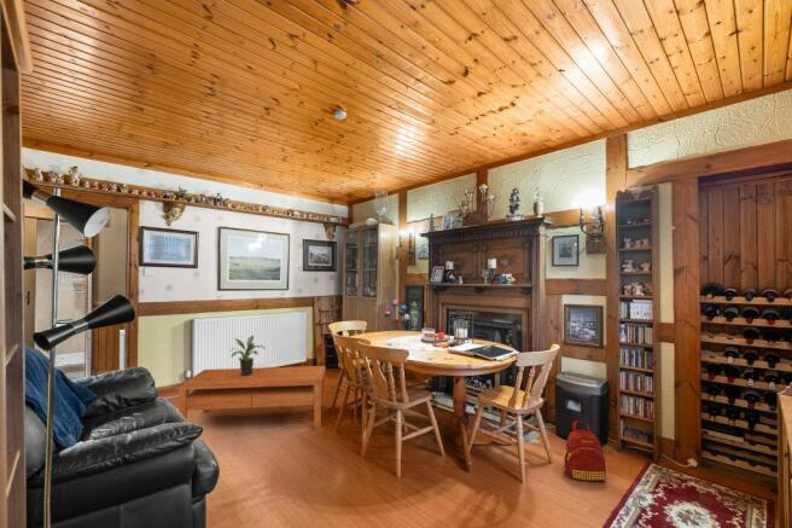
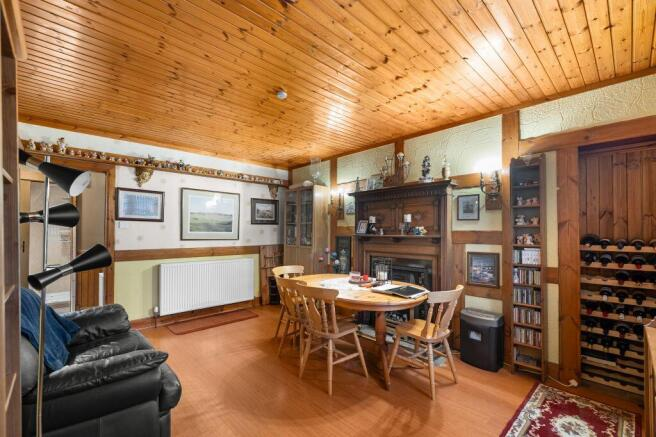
- potted plant [228,333,267,376]
- backpack [563,419,607,482]
- coffee table [177,365,327,429]
